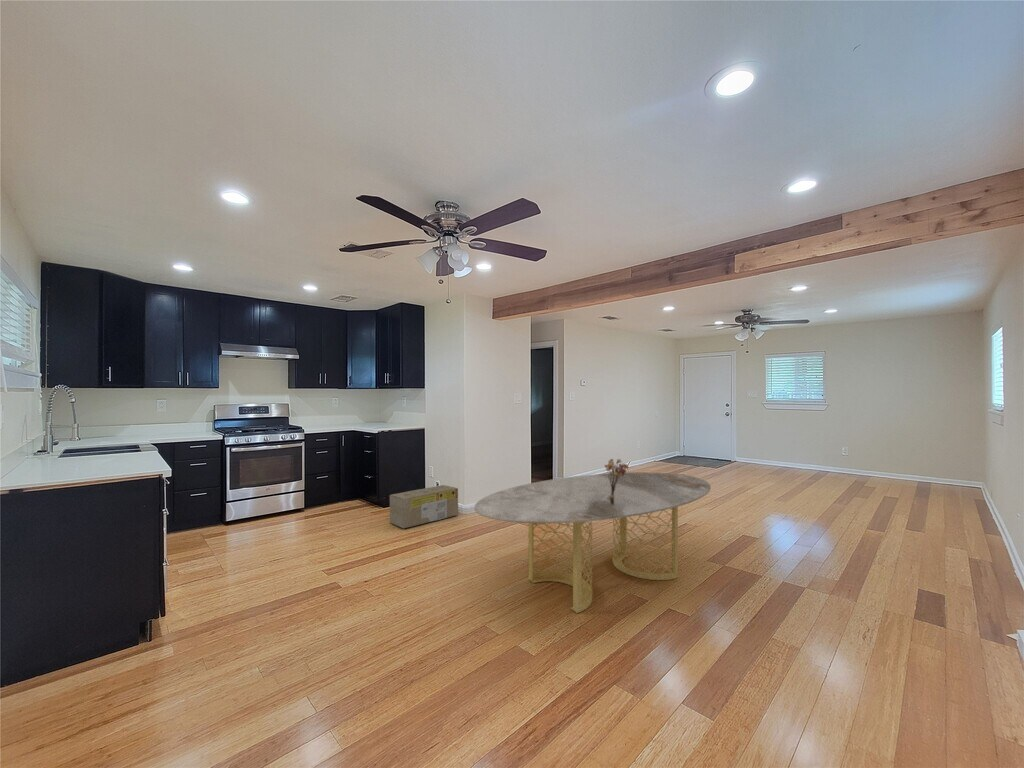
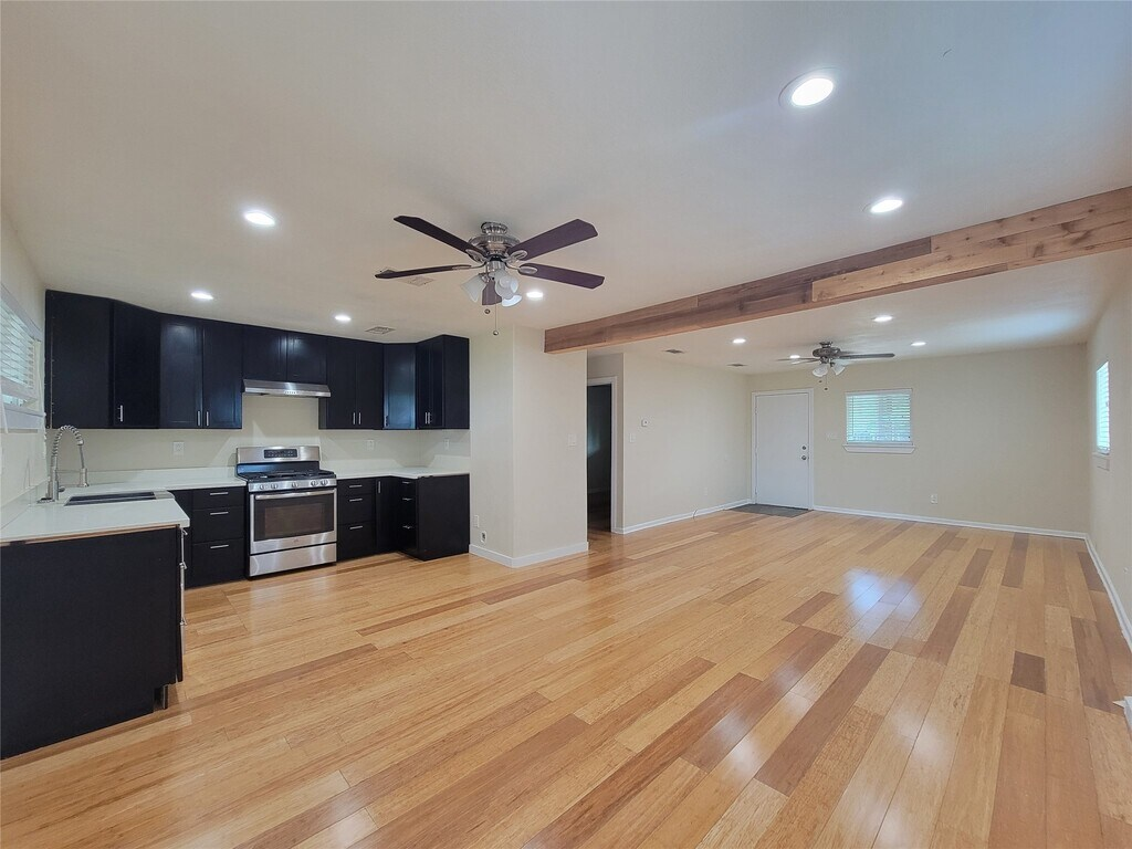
- bouquet [604,458,629,505]
- cardboard box [389,484,459,529]
- dining table [474,472,712,614]
